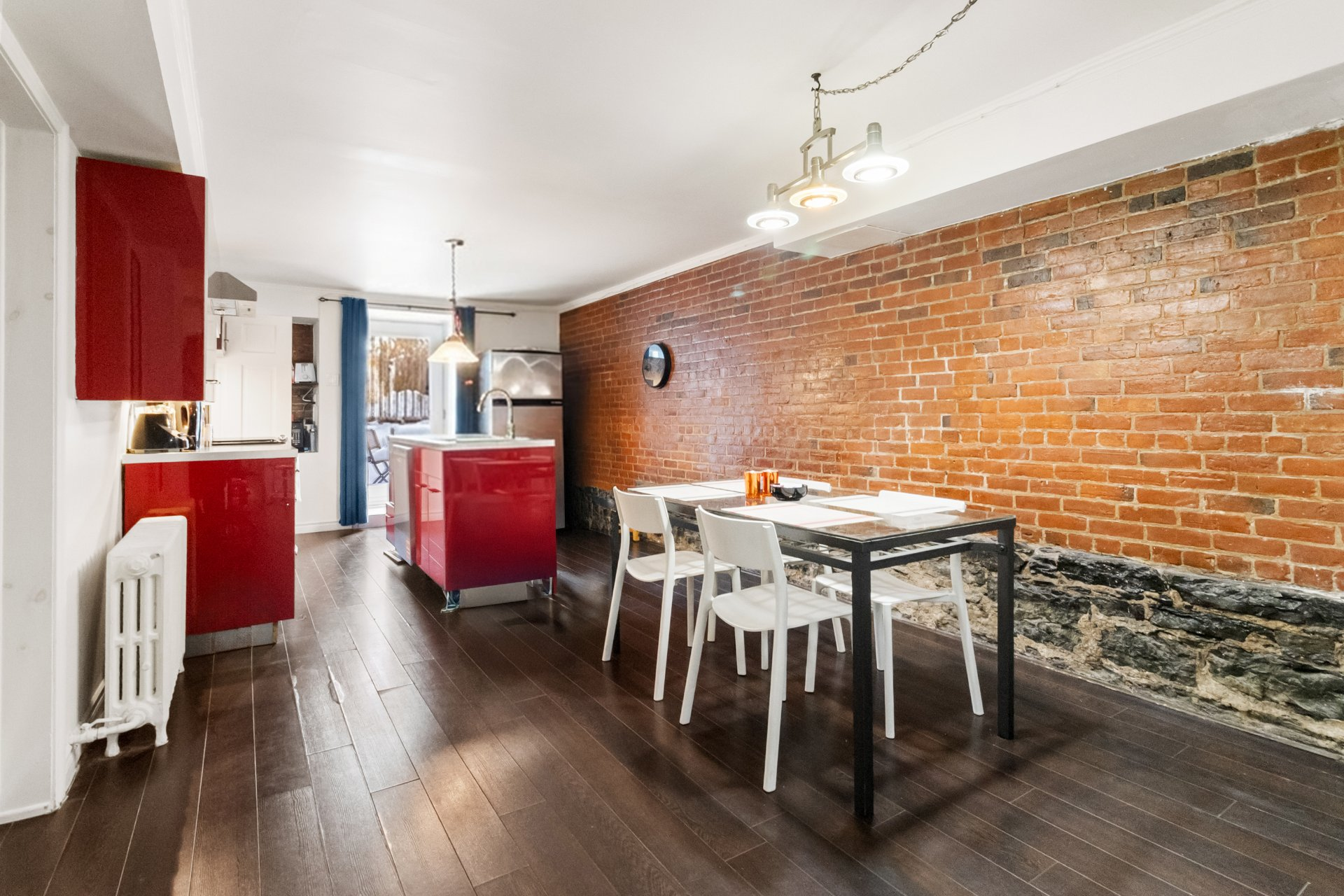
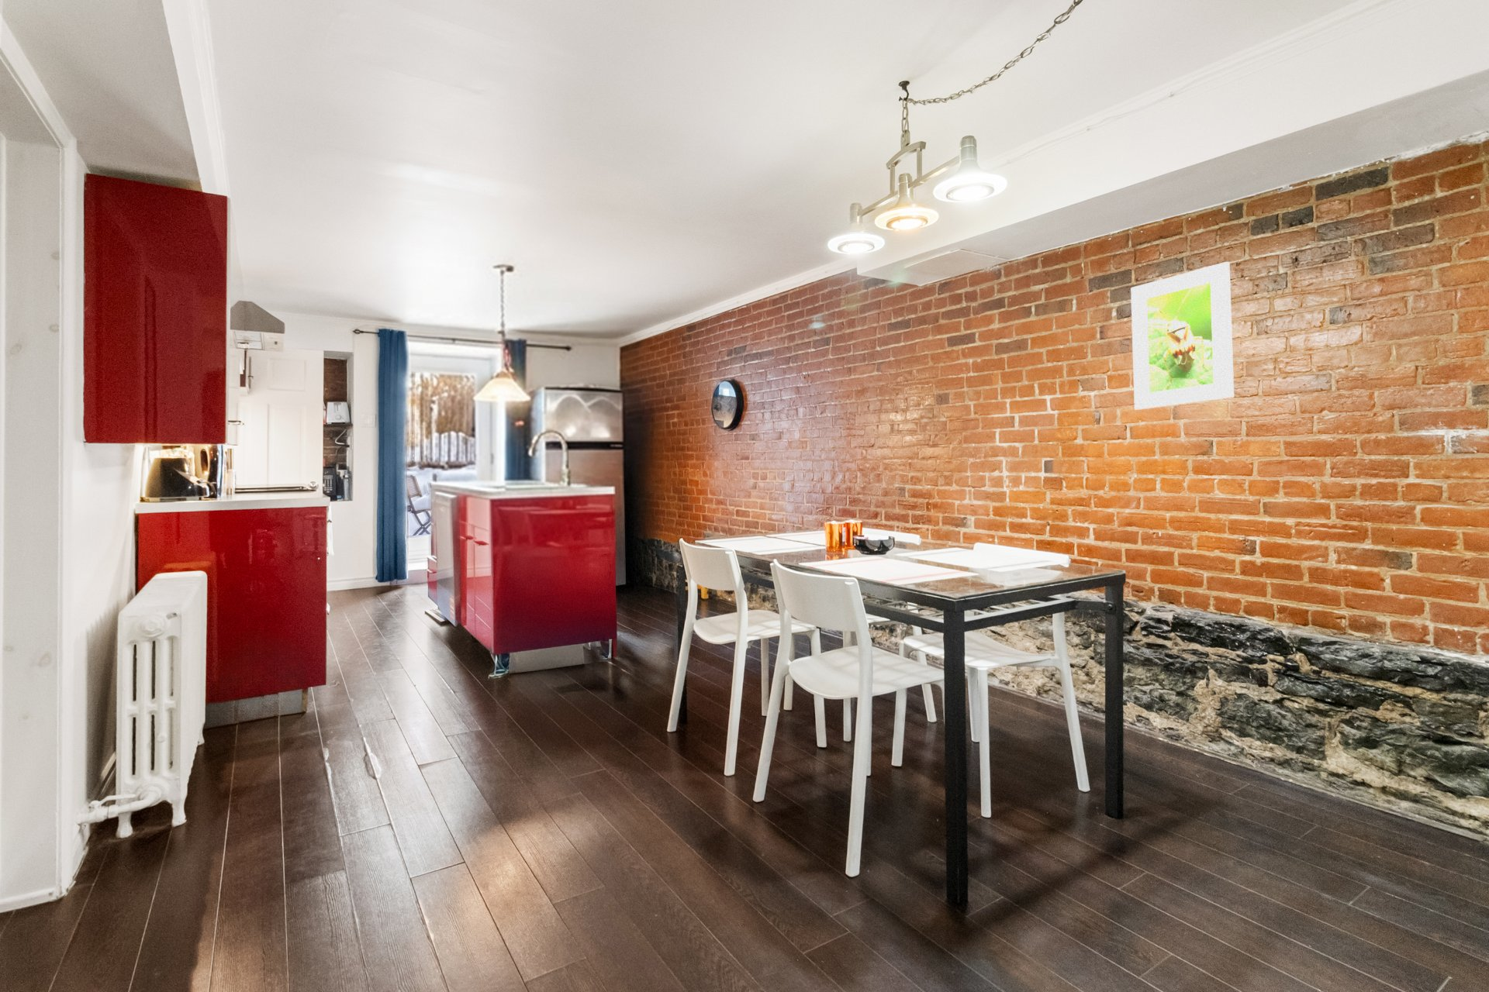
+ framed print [1130,261,1234,411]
